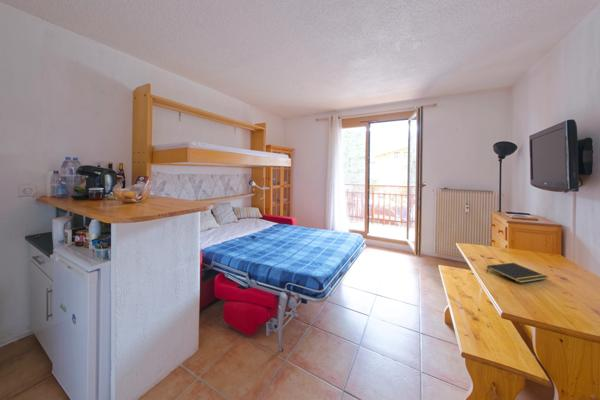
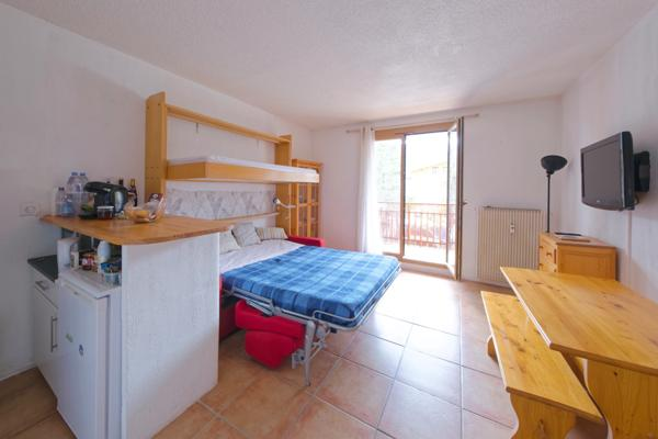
- notepad [486,262,549,284]
